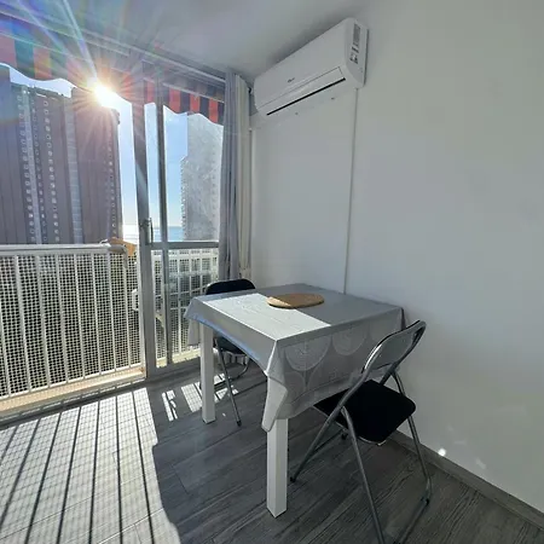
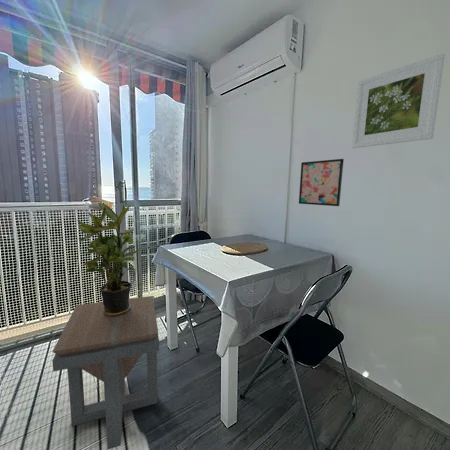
+ potted plant [77,202,142,317]
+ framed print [351,52,446,149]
+ side table [51,295,160,450]
+ wall art [298,158,345,207]
